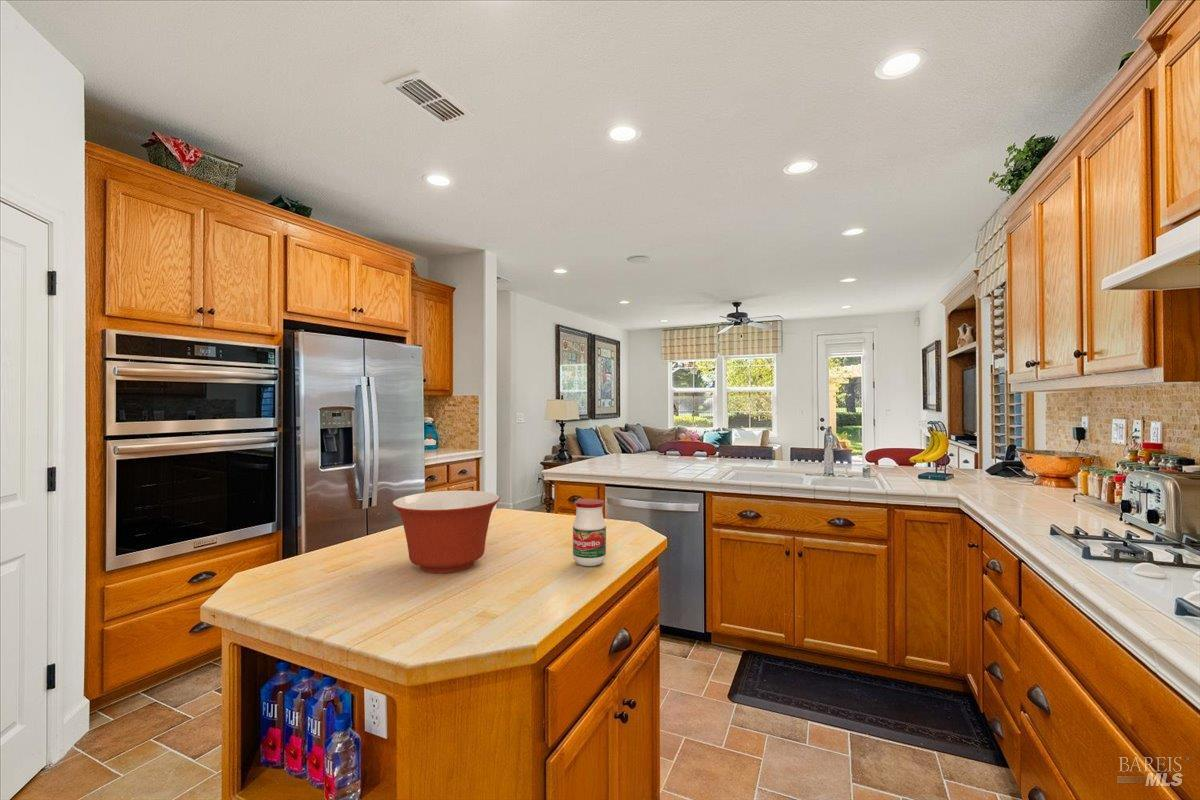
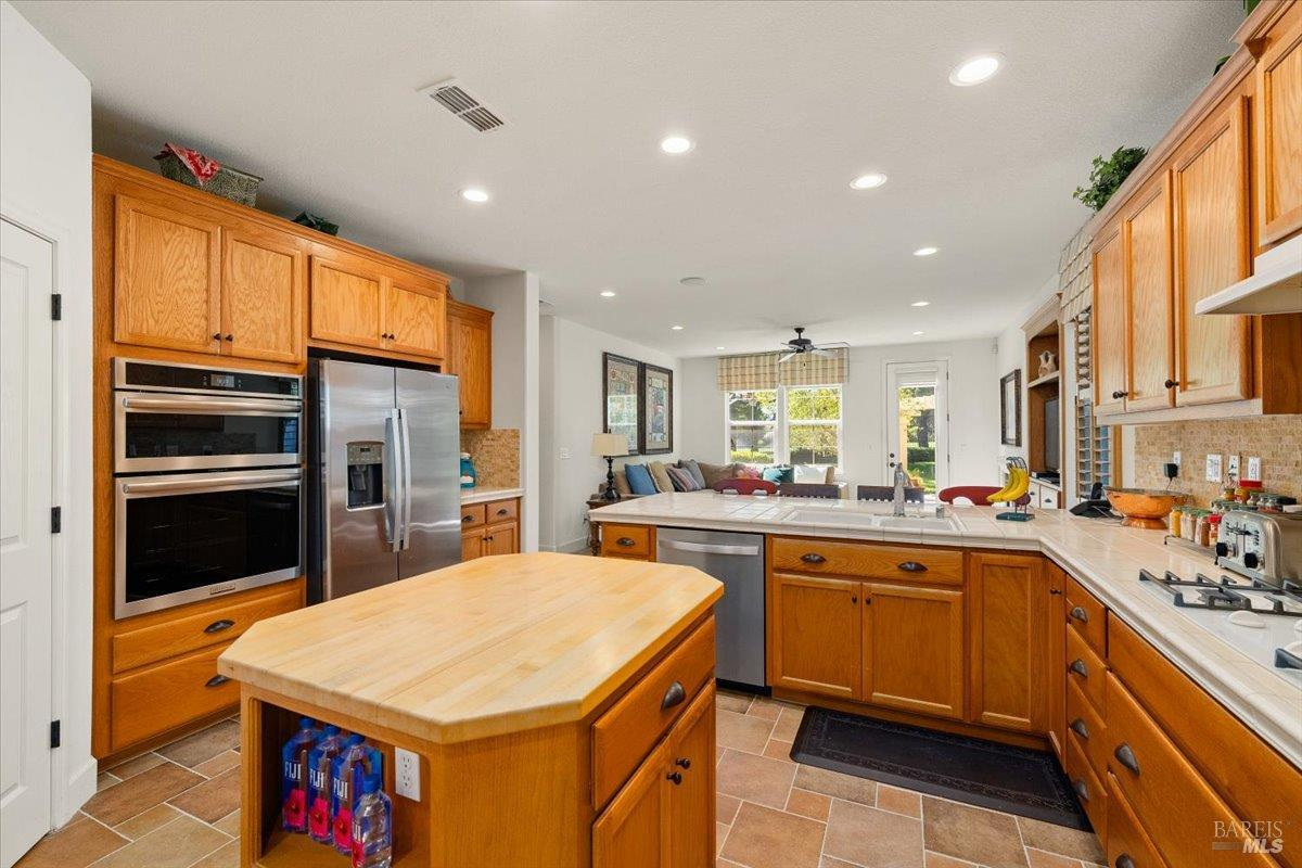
- jar [572,498,607,567]
- mixing bowl [391,490,501,574]
